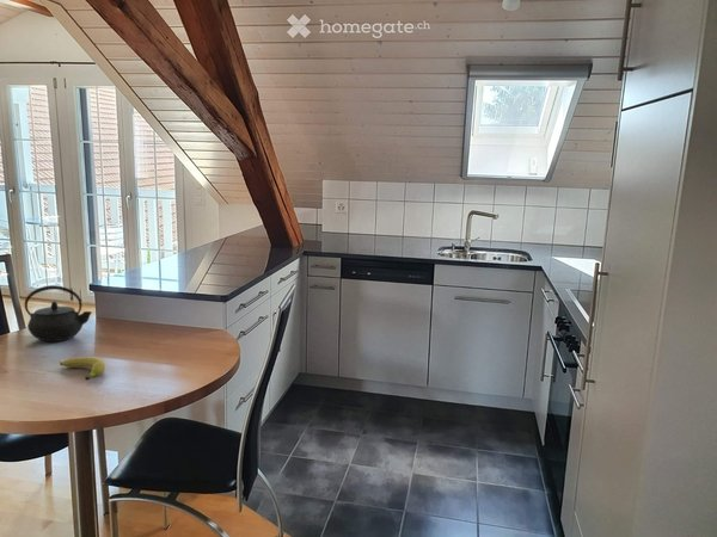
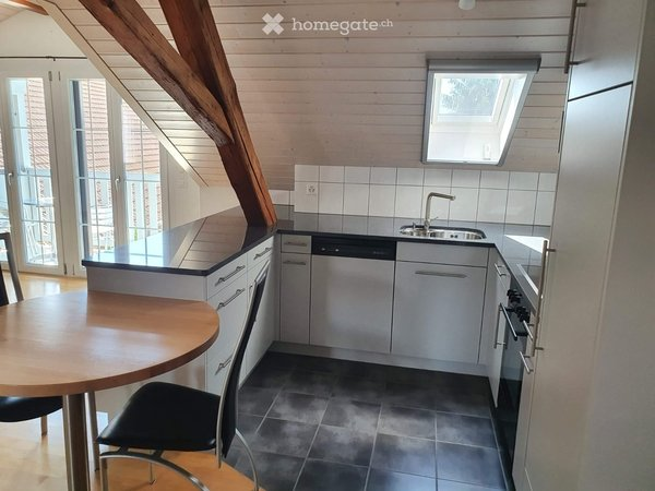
- fruit [59,356,106,382]
- kettle [24,284,93,342]
